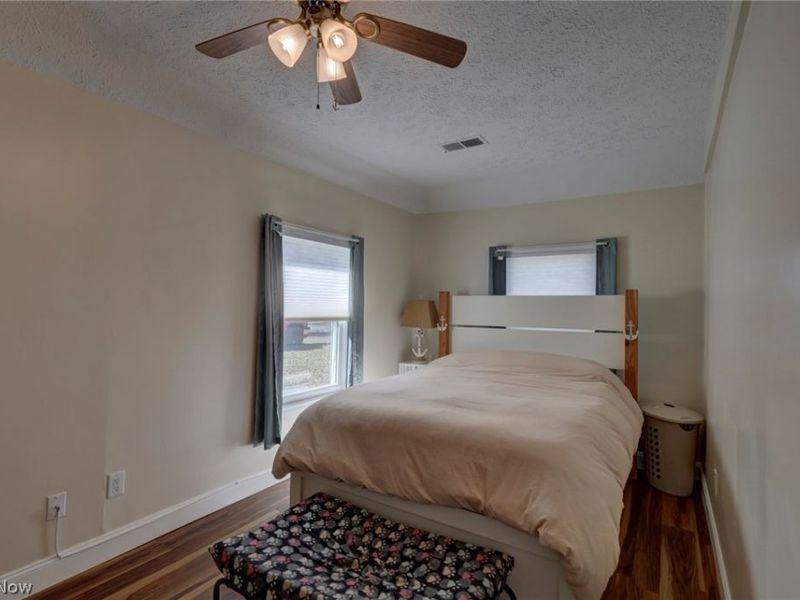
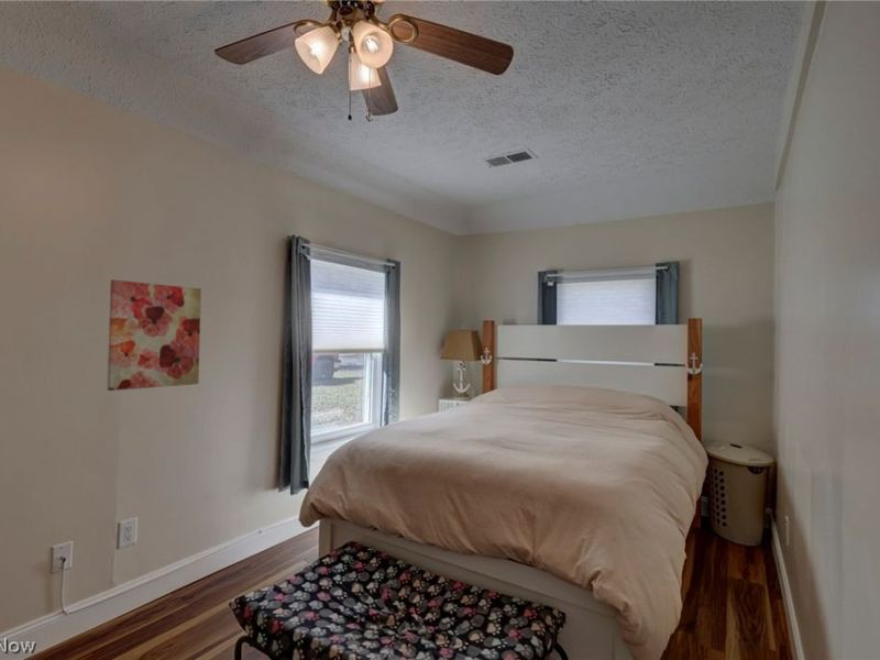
+ wall art [107,278,202,392]
